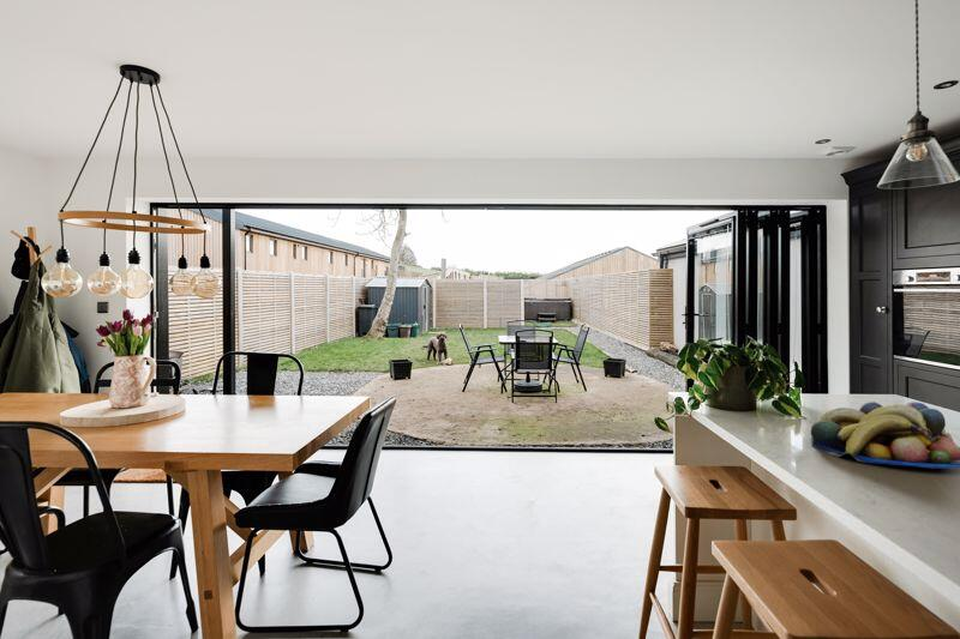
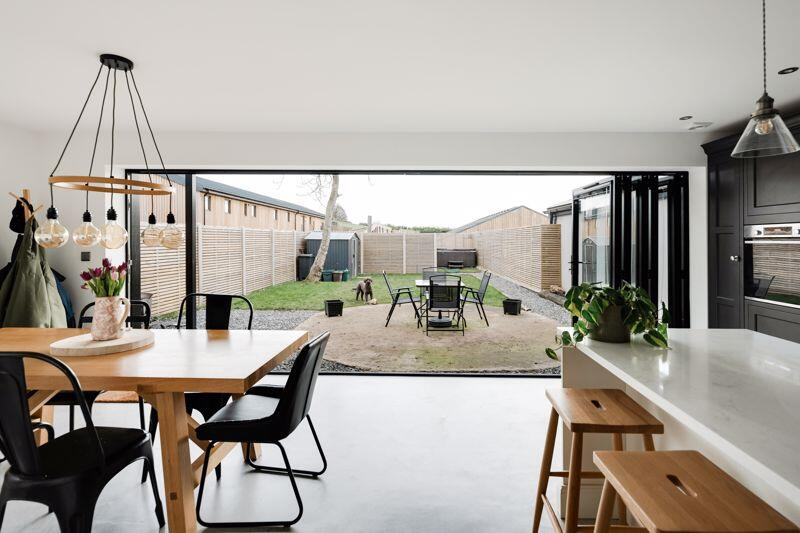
- fruit bowl [810,400,960,470]
